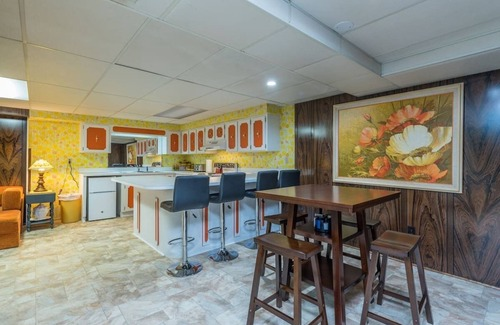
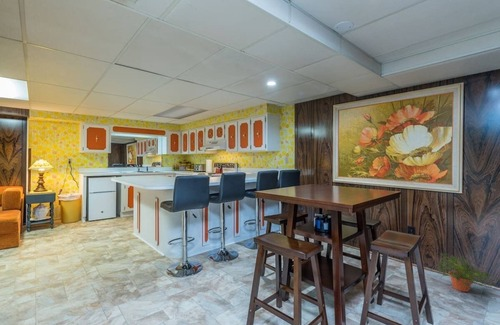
+ potted plant [435,252,500,293]
